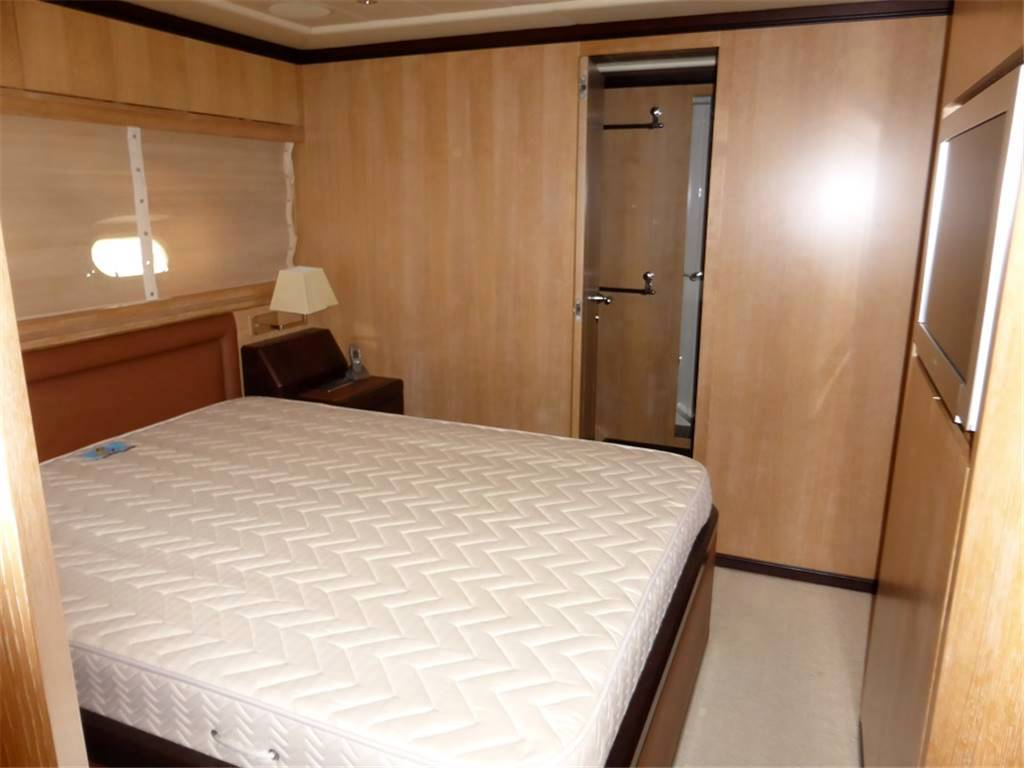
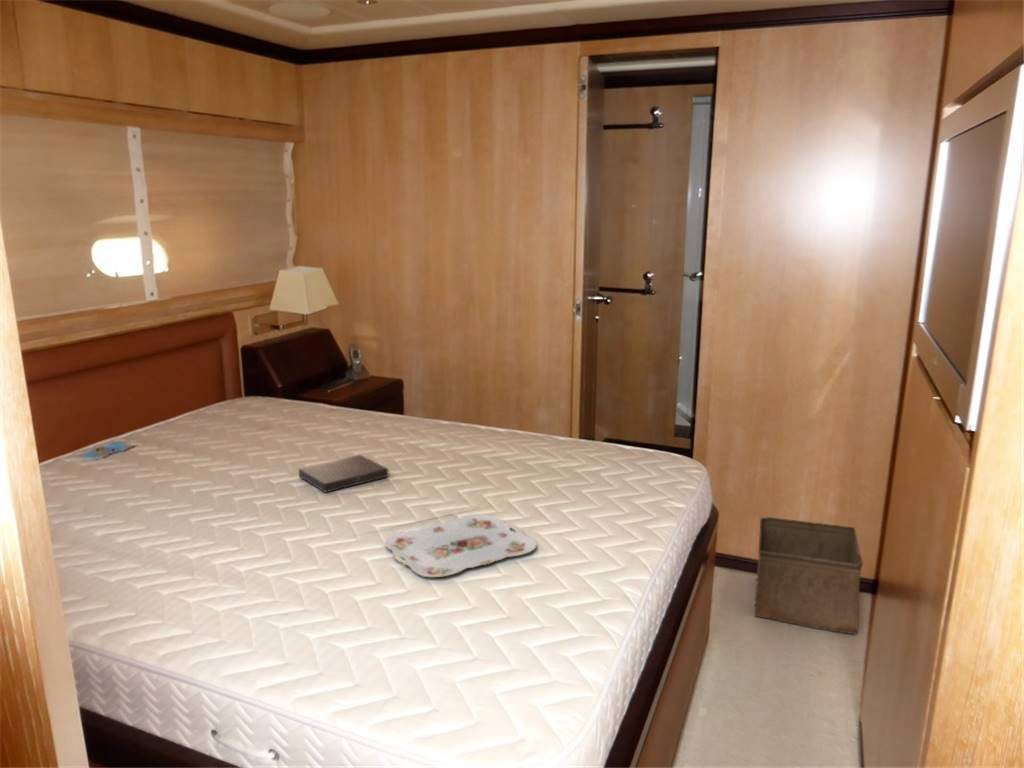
+ serving tray [384,514,537,578]
+ book [298,454,389,494]
+ storage bin [753,516,864,636]
